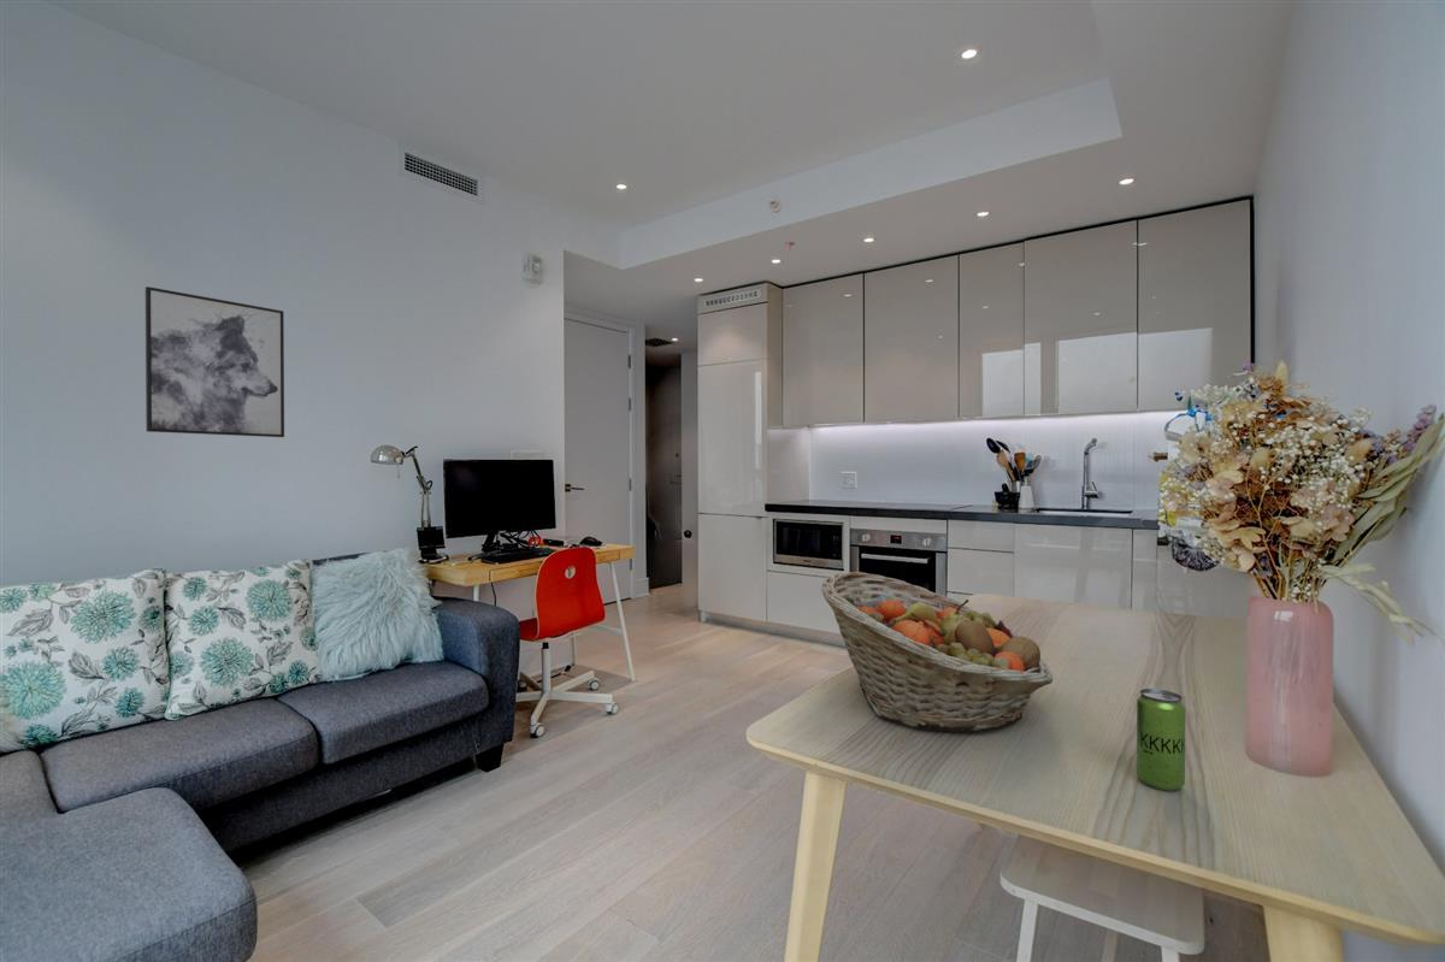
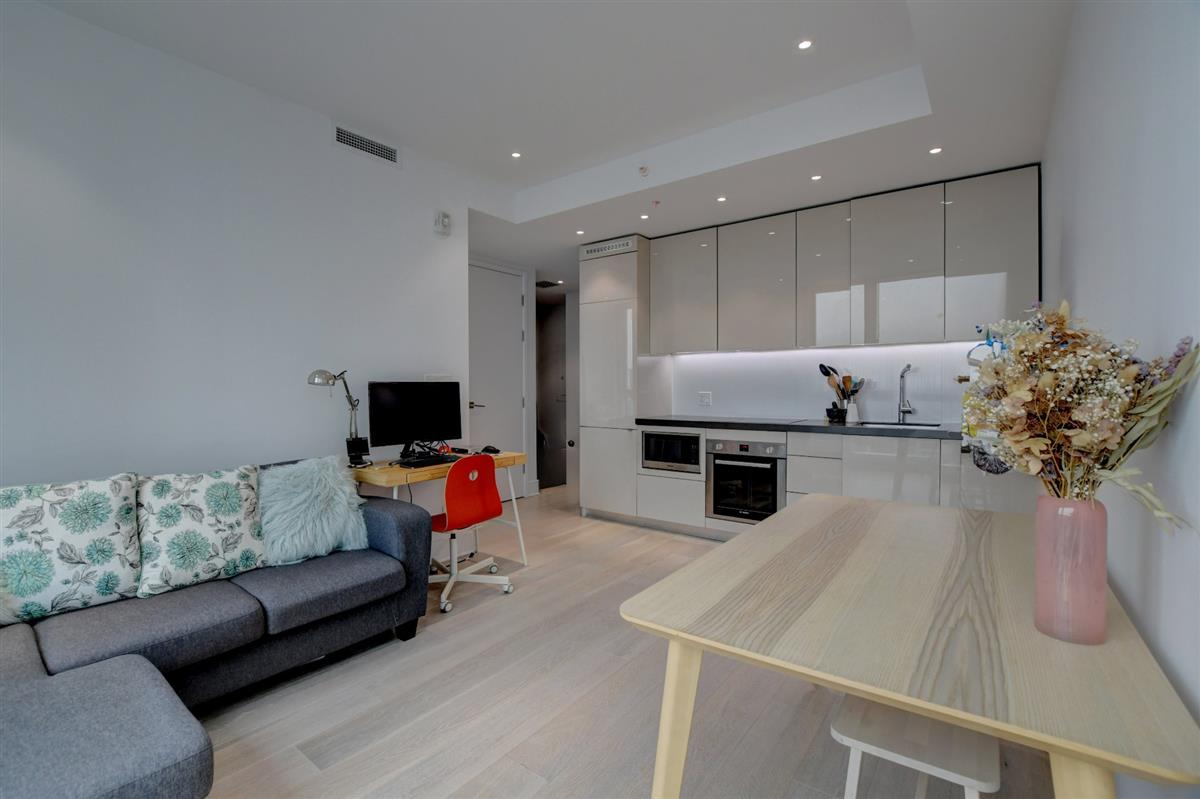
- beverage can [1136,687,1186,792]
- fruit basket [820,571,1054,733]
- wall art [144,285,285,438]
